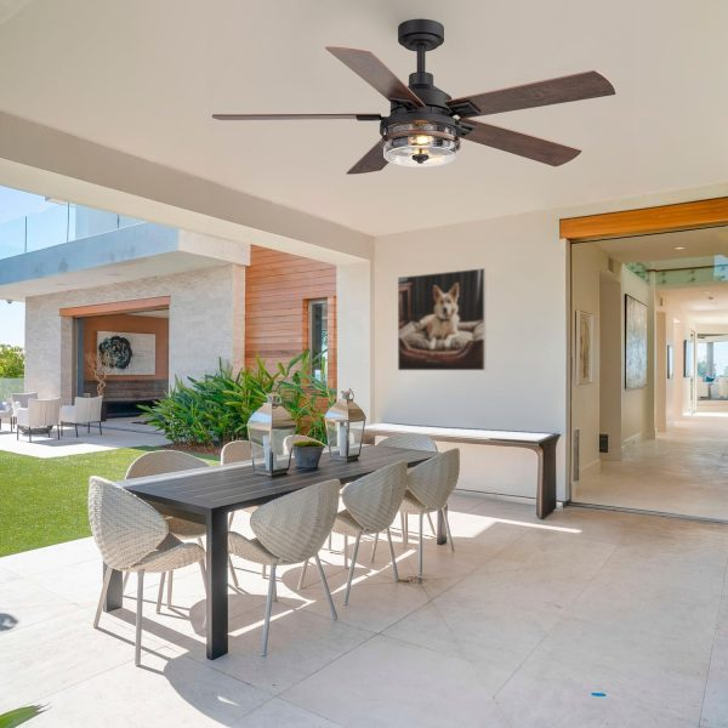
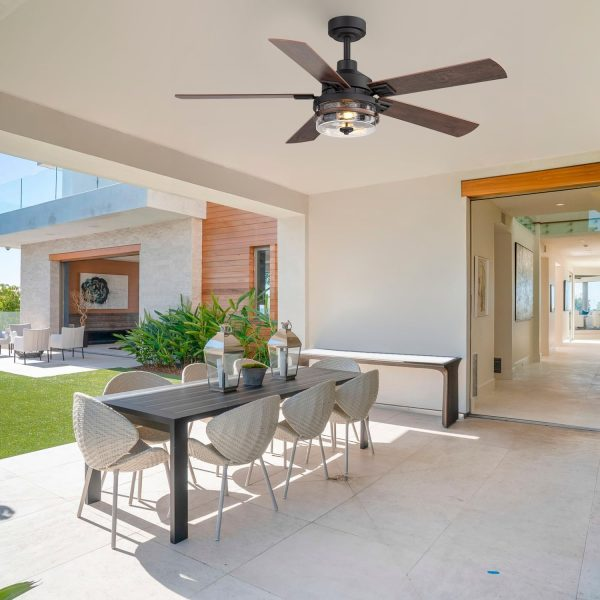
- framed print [397,267,487,371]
